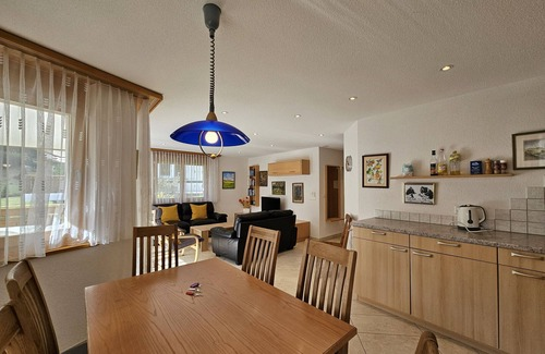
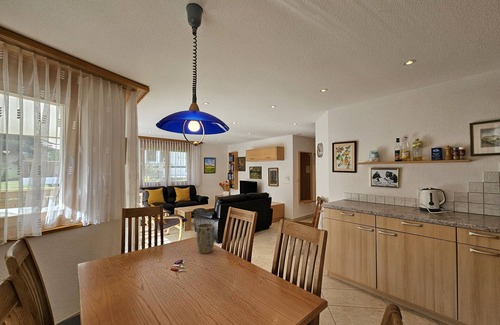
+ plant pot [196,222,216,255]
